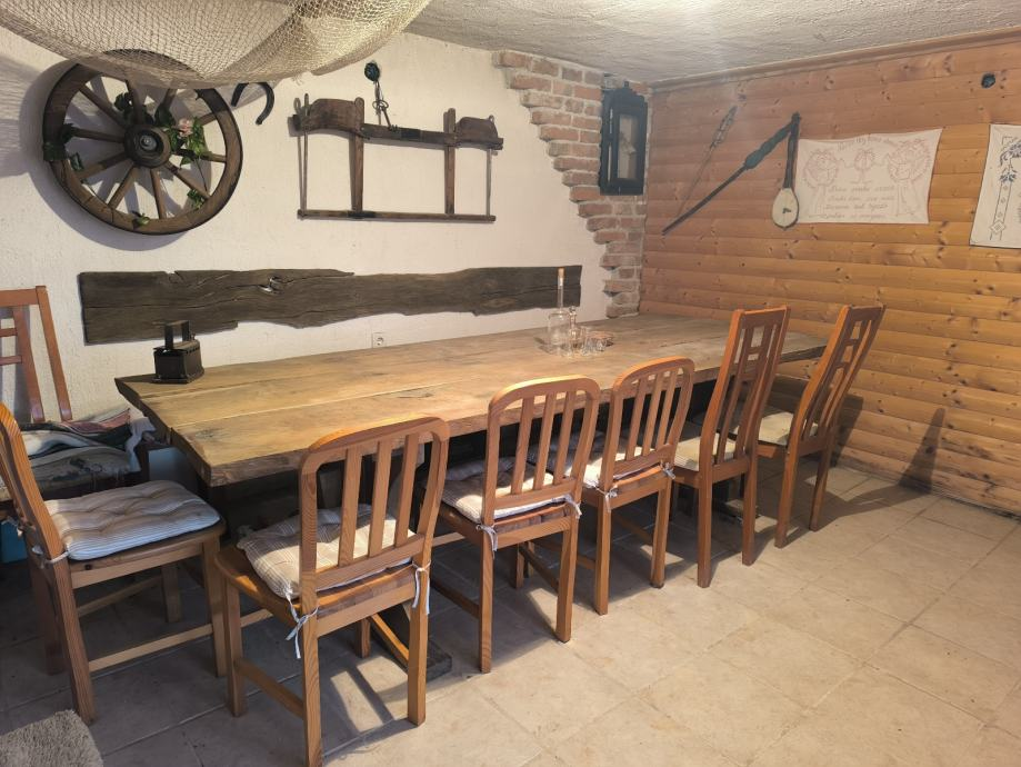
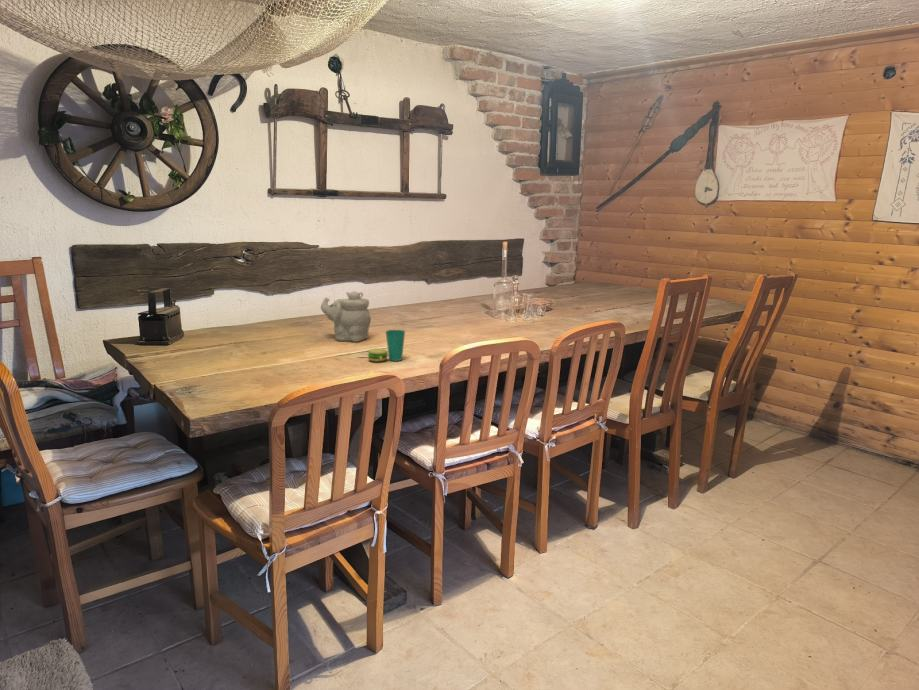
+ cup [366,329,406,362]
+ teapot [320,290,372,343]
